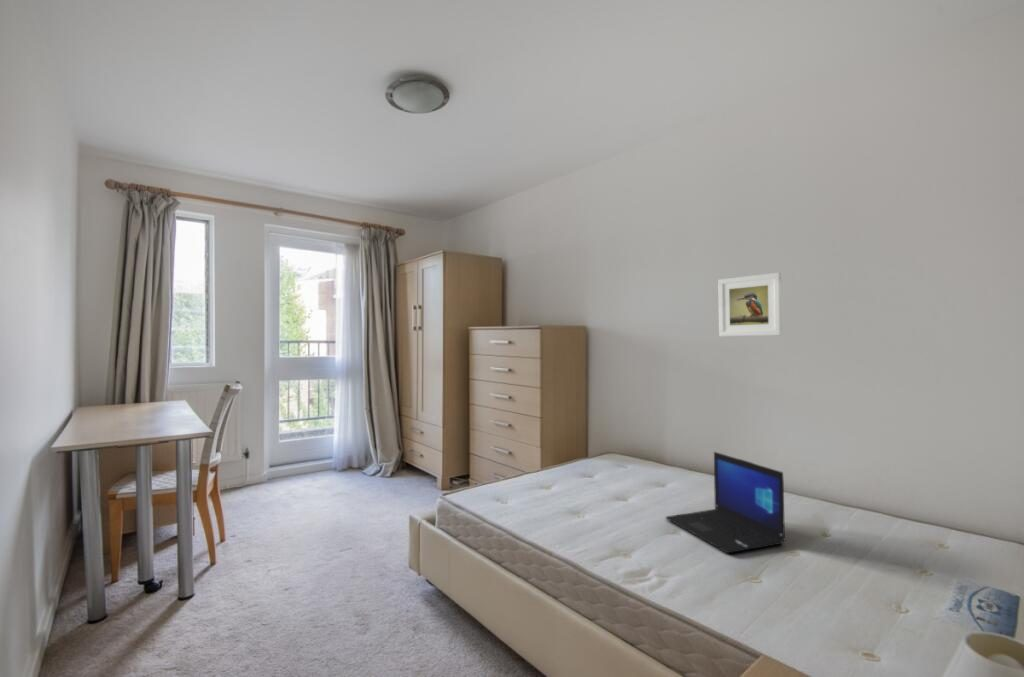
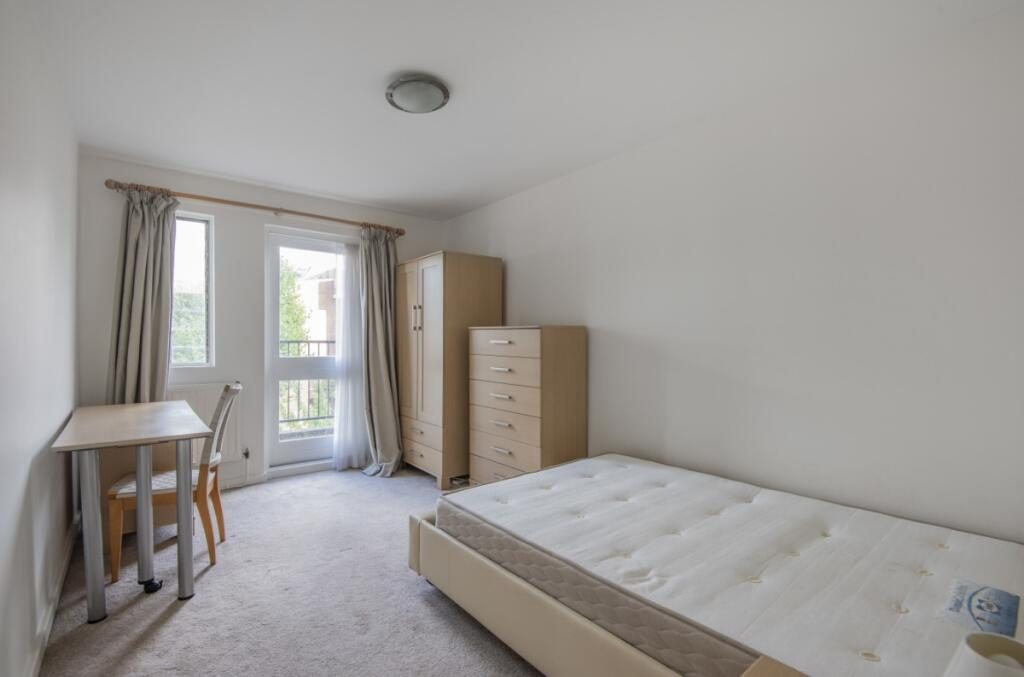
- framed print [717,272,783,337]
- laptop [665,451,786,554]
